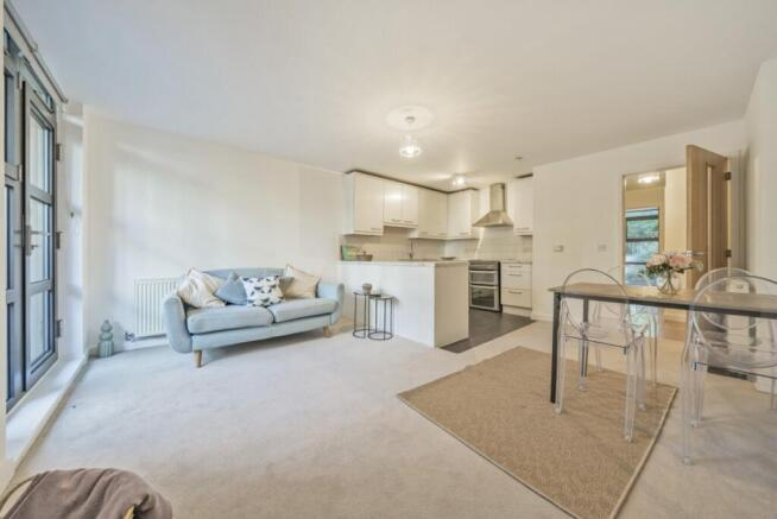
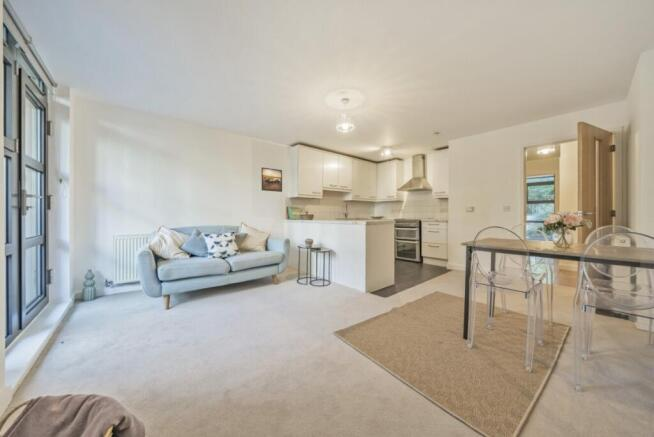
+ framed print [261,166,283,193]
